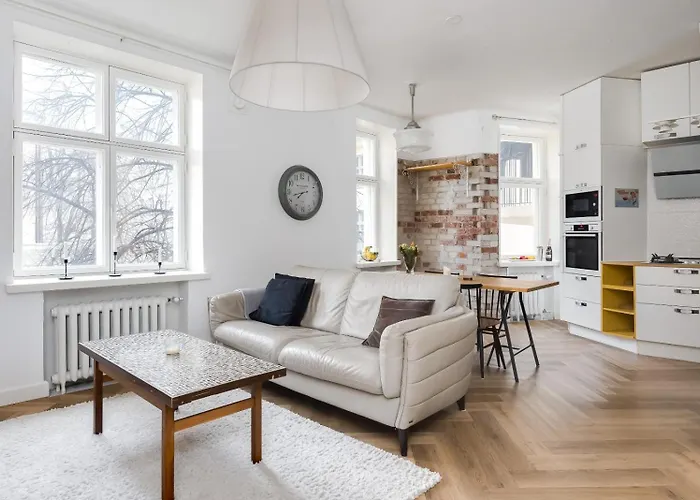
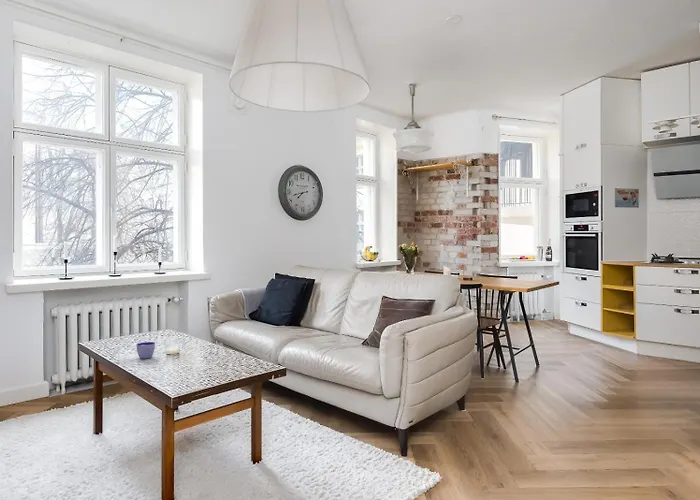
+ cup [136,341,156,360]
